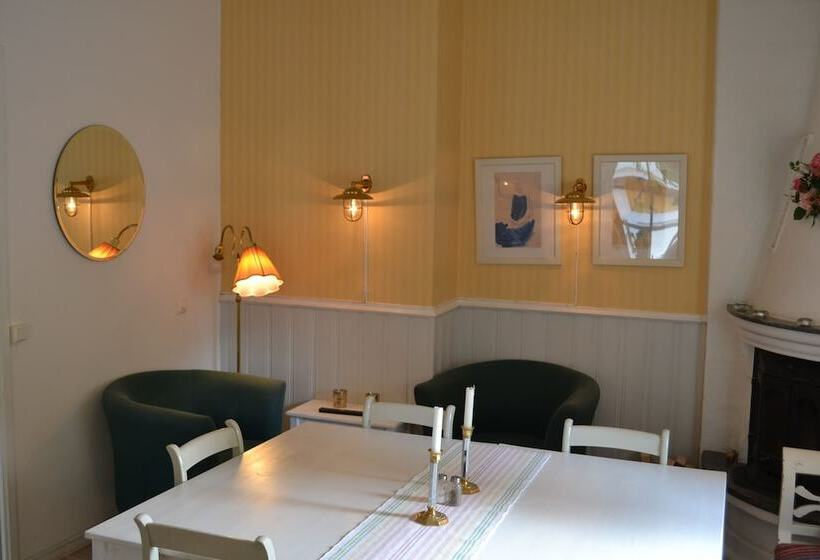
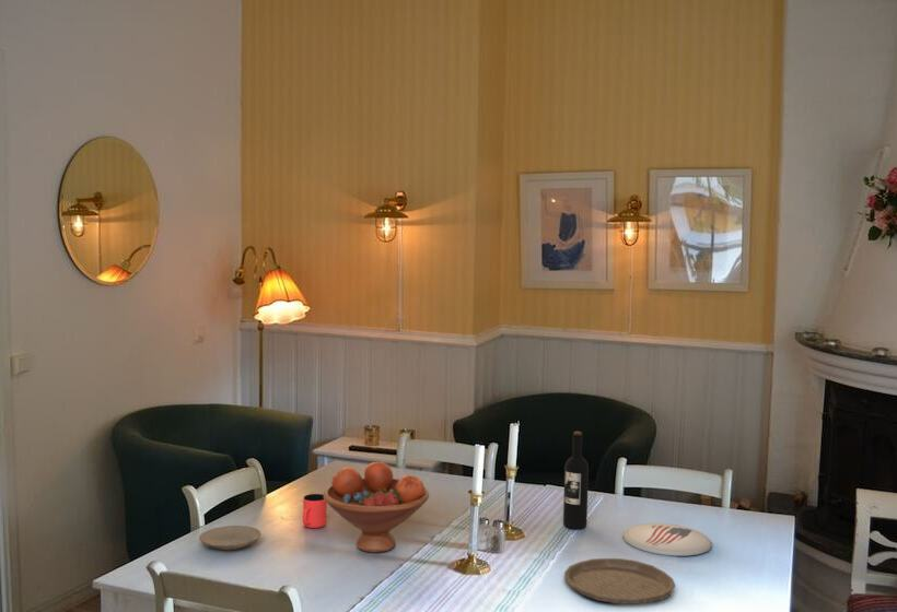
+ cup [302,493,328,529]
+ wine bottle [562,431,590,530]
+ plate [563,557,676,605]
+ plate [198,525,261,551]
+ plate [621,522,713,557]
+ fruit bowl [323,461,430,554]
